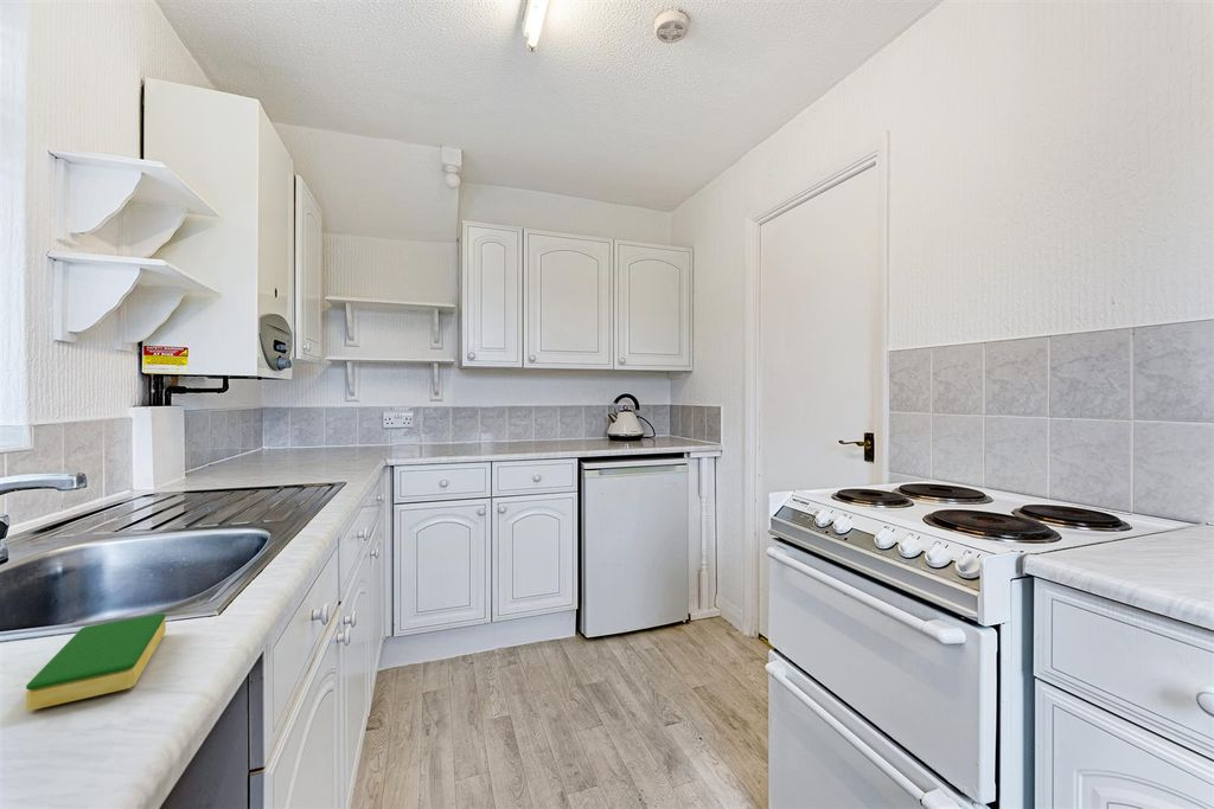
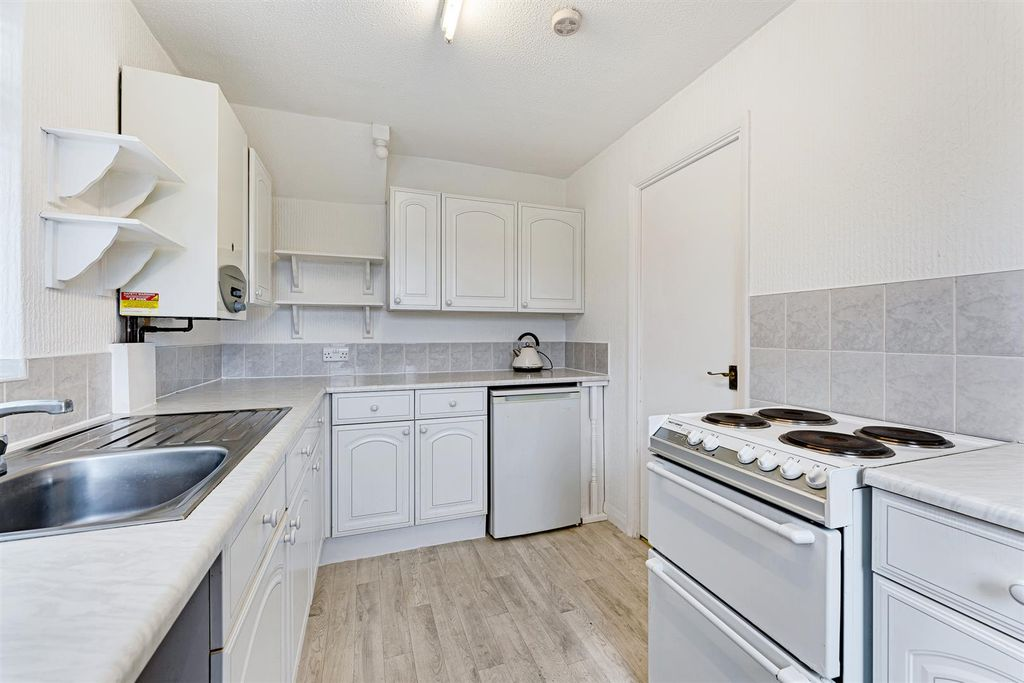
- dish sponge [25,612,167,712]
